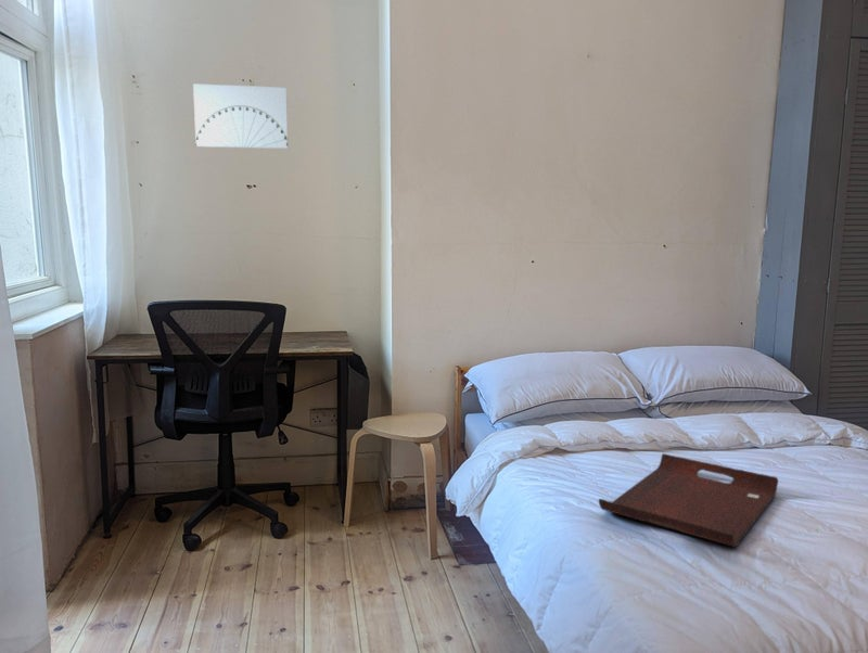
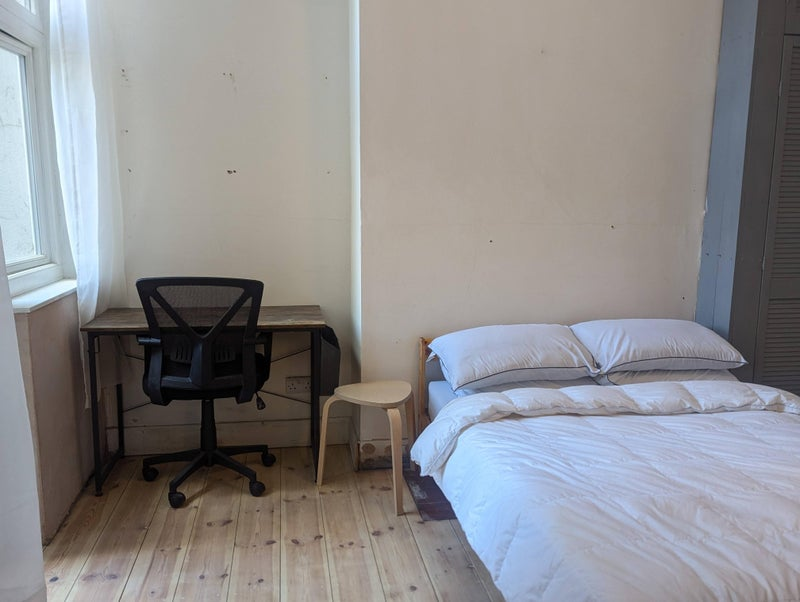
- serving tray [598,452,779,548]
- wall art [192,82,289,150]
